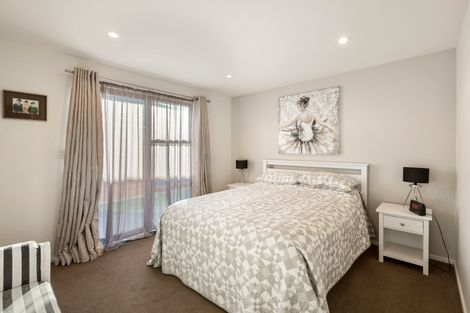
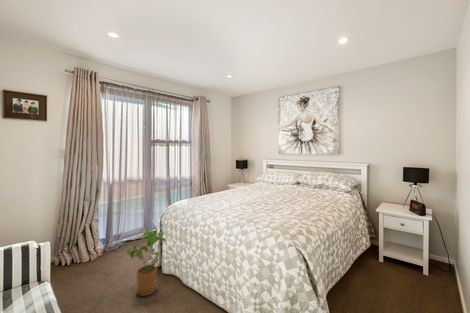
+ house plant [126,229,167,297]
